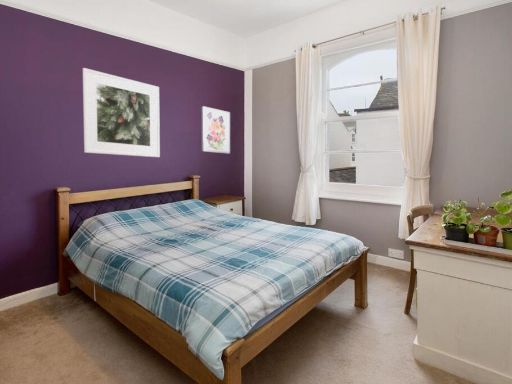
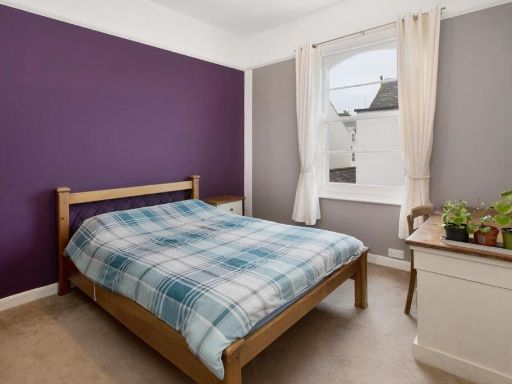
- wall art [201,105,231,155]
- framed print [82,67,161,158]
